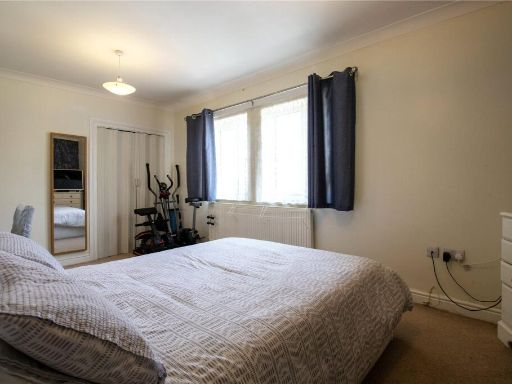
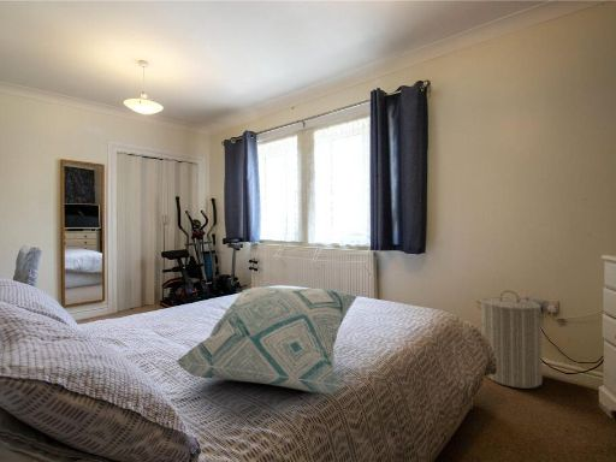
+ decorative pillow [174,285,359,395]
+ laundry hamper [474,289,551,390]
